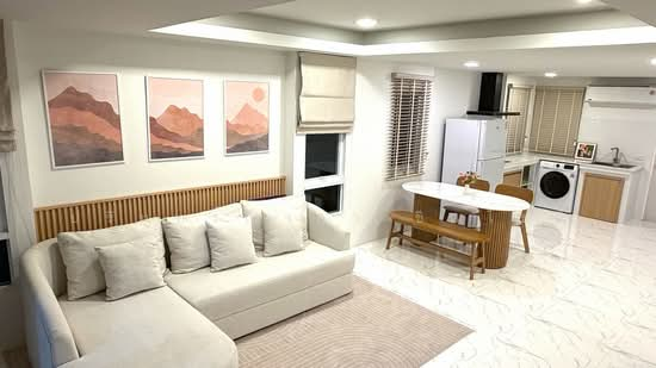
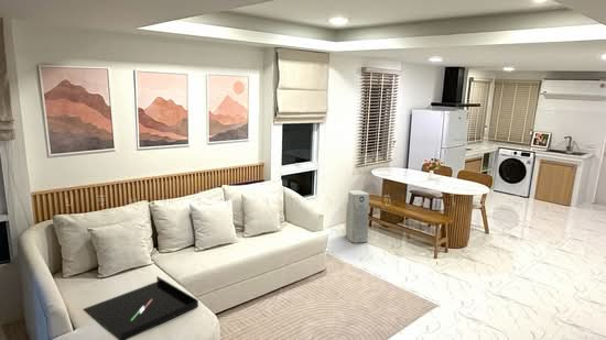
+ air purifier [345,189,370,244]
+ tray [83,275,199,340]
